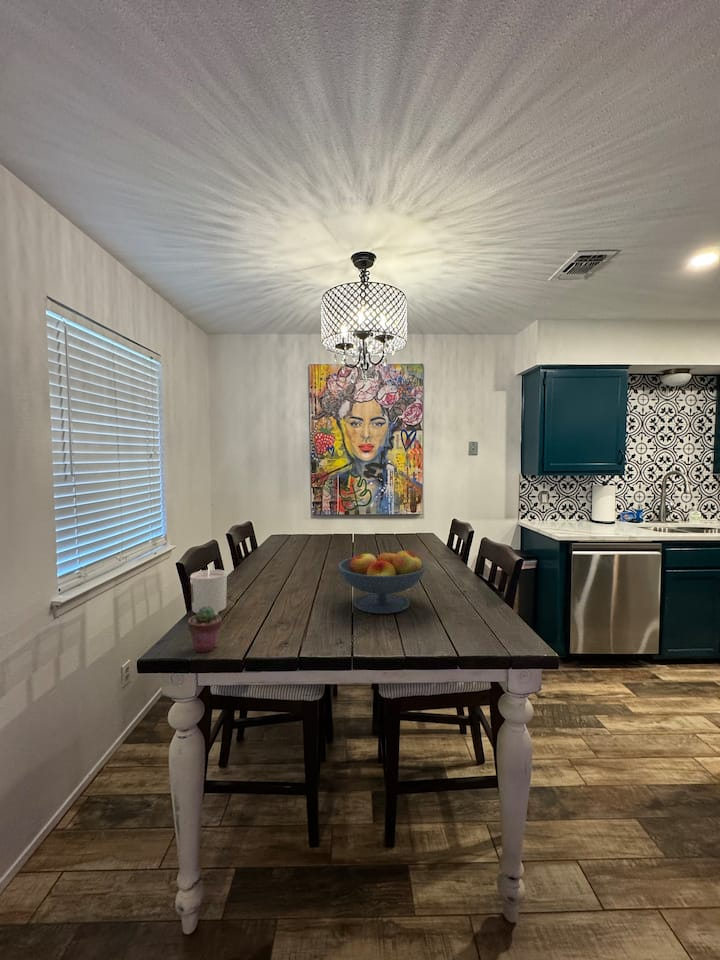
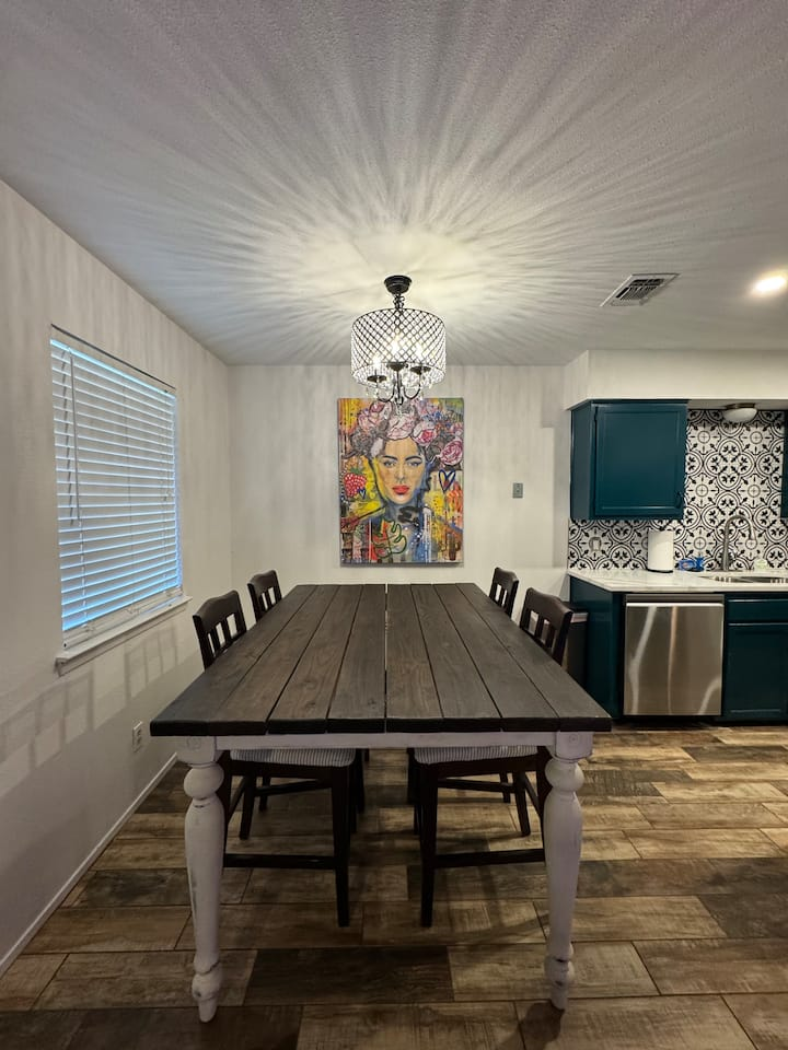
- candle [189,567,228,614]
- potted succulent [187,606,223,653]
- fruit bowl [337,549,427,615]
